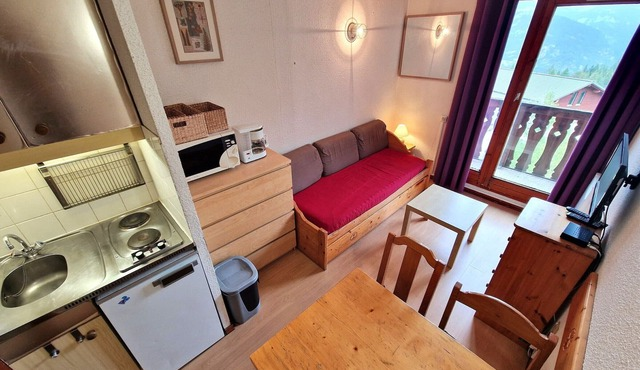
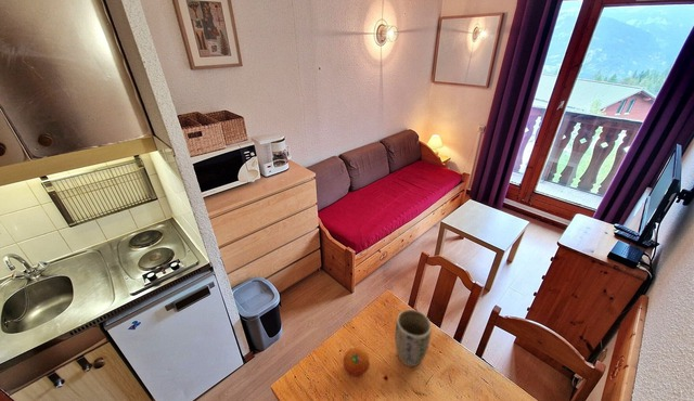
+ plant pot [394,309,433,367]
+ fruit [343,347,371,378]
